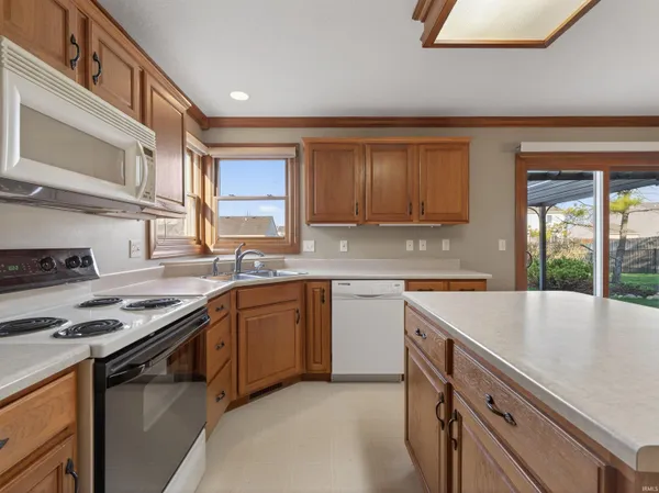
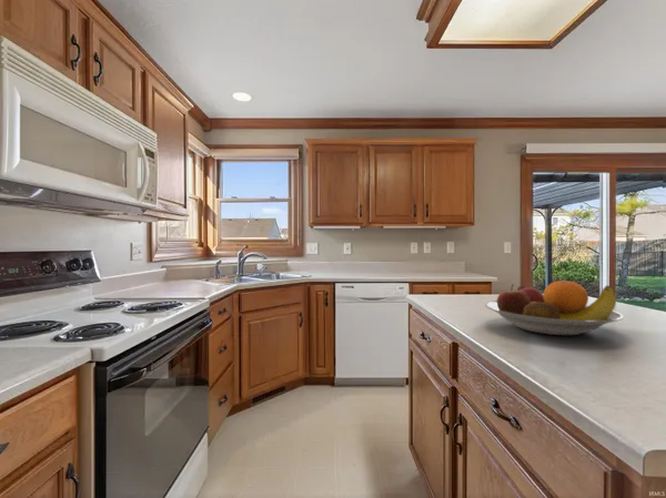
+ fruit bowl [484,280,625,336]
